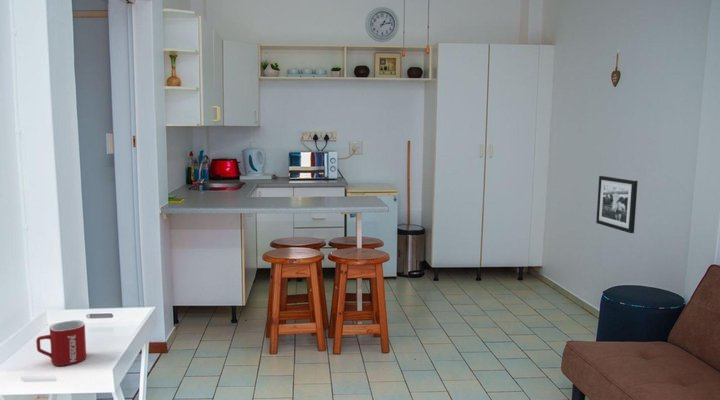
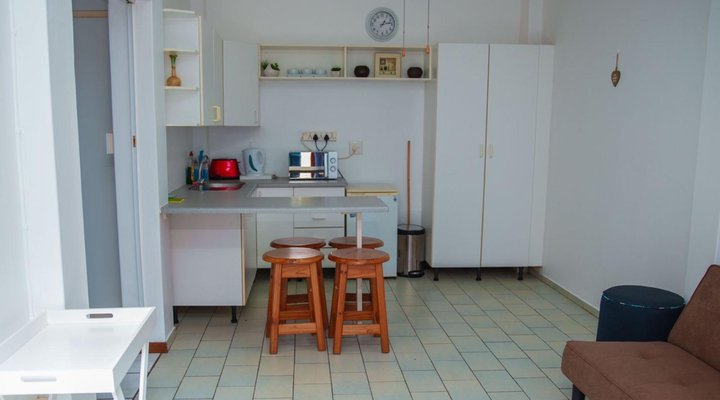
- picture frame [595,175,639,234]
- mug [35,319,87,367]
